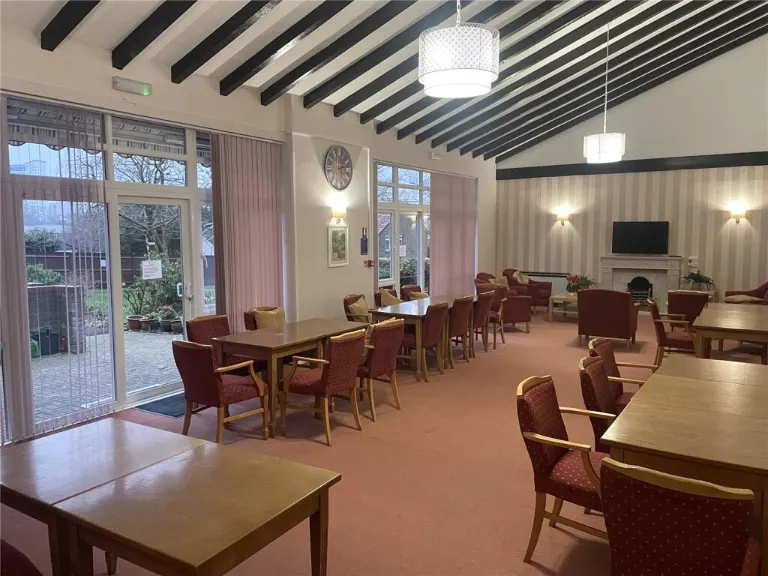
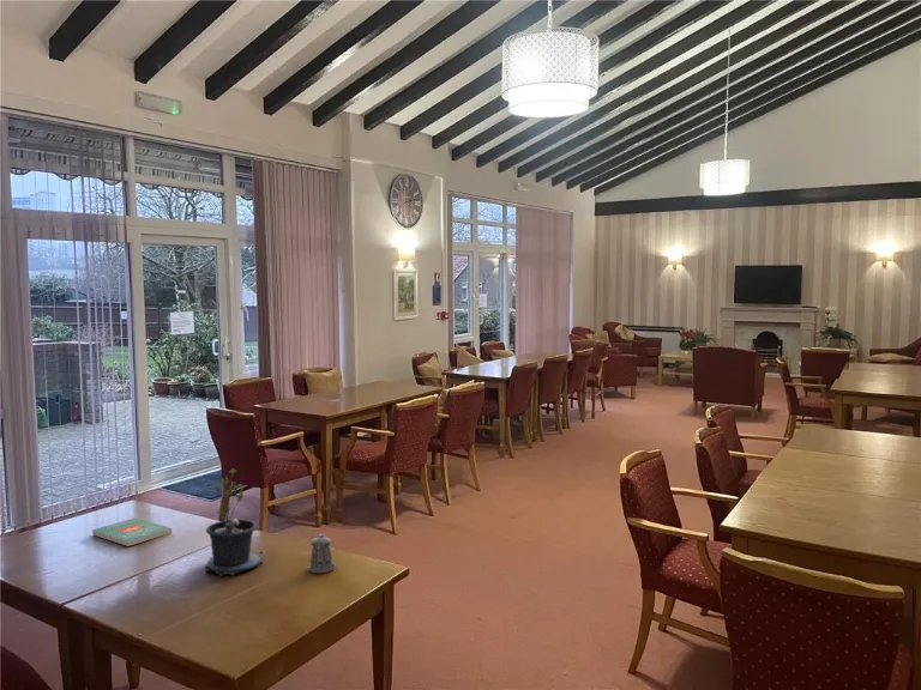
+ pepper shaker [307,533,336,574]
+ potted plant [204,467,264,577]
+ book [91,516,173,547]
